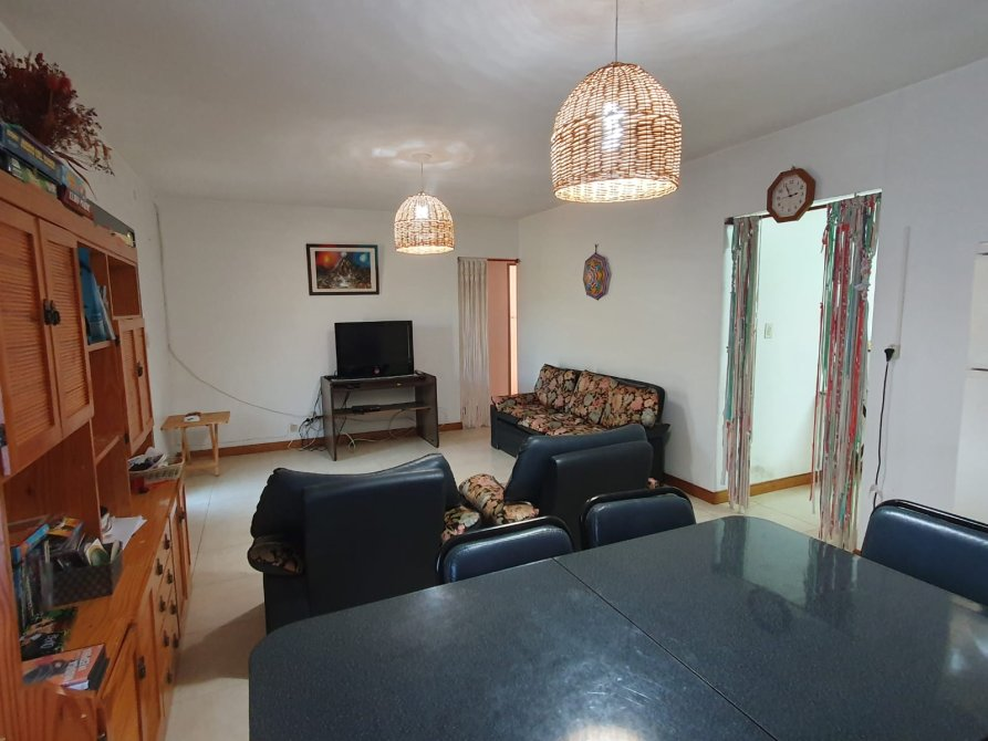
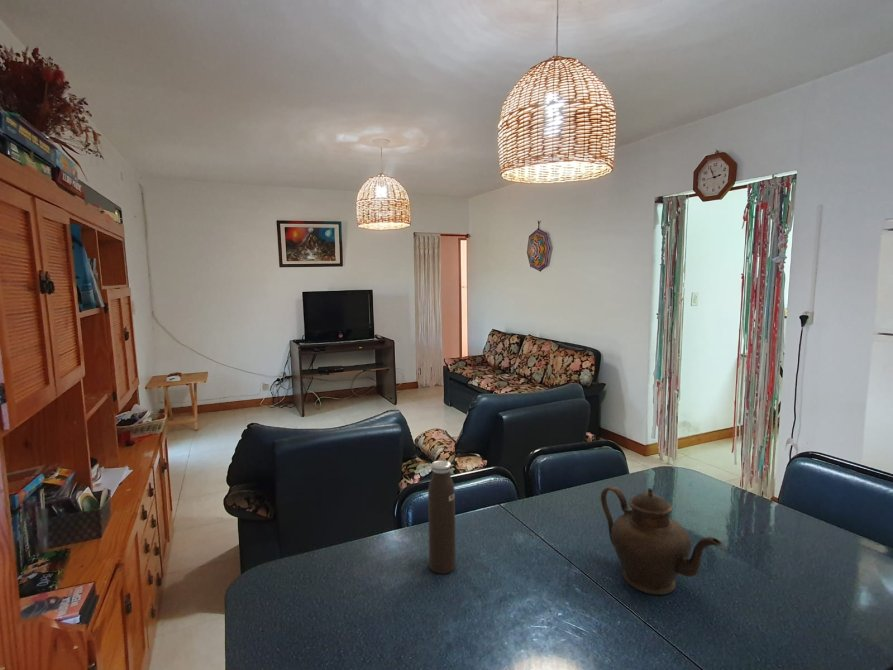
+ teapot [600,486,725,596]
+ water bottle [427,459,457,575]
